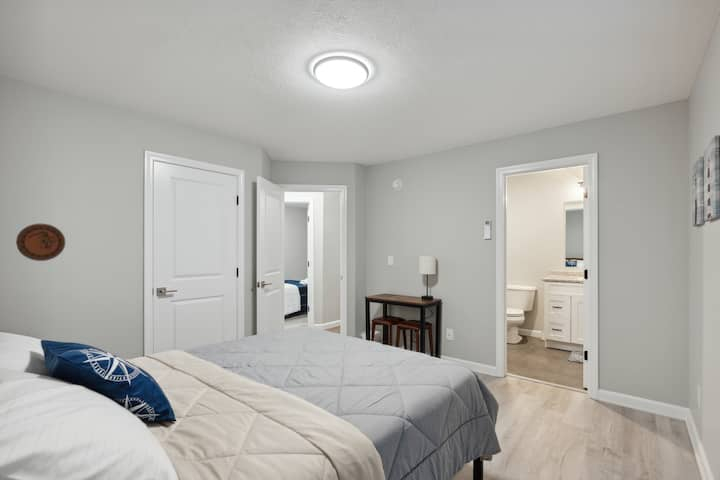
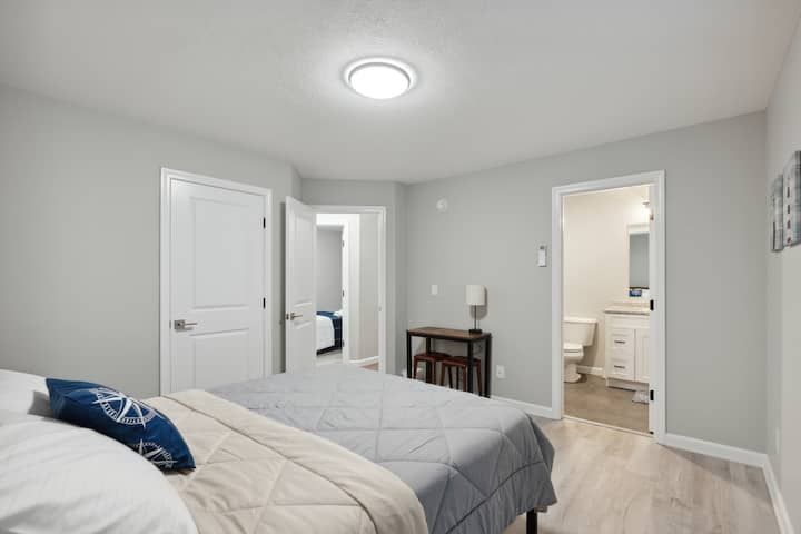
- decorative plate [15,223,66,262]
